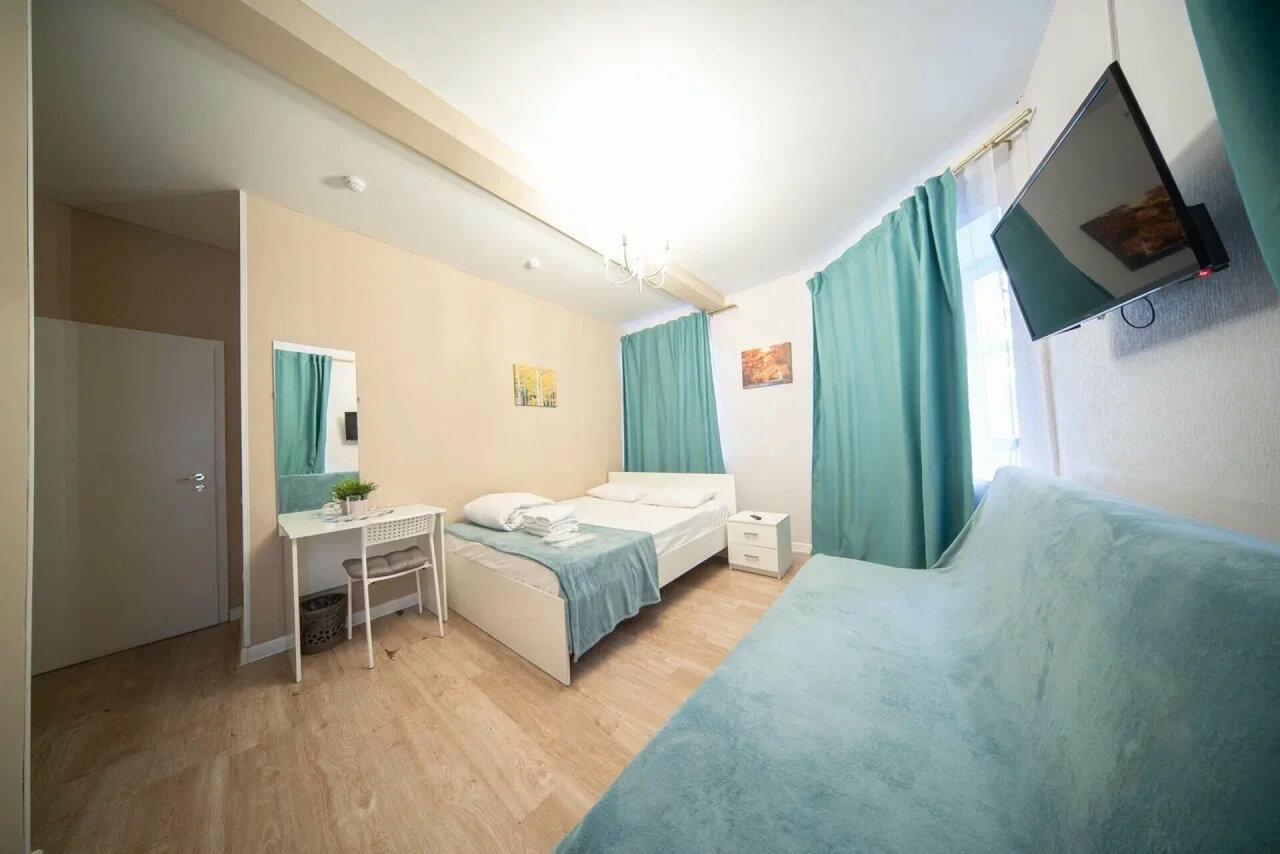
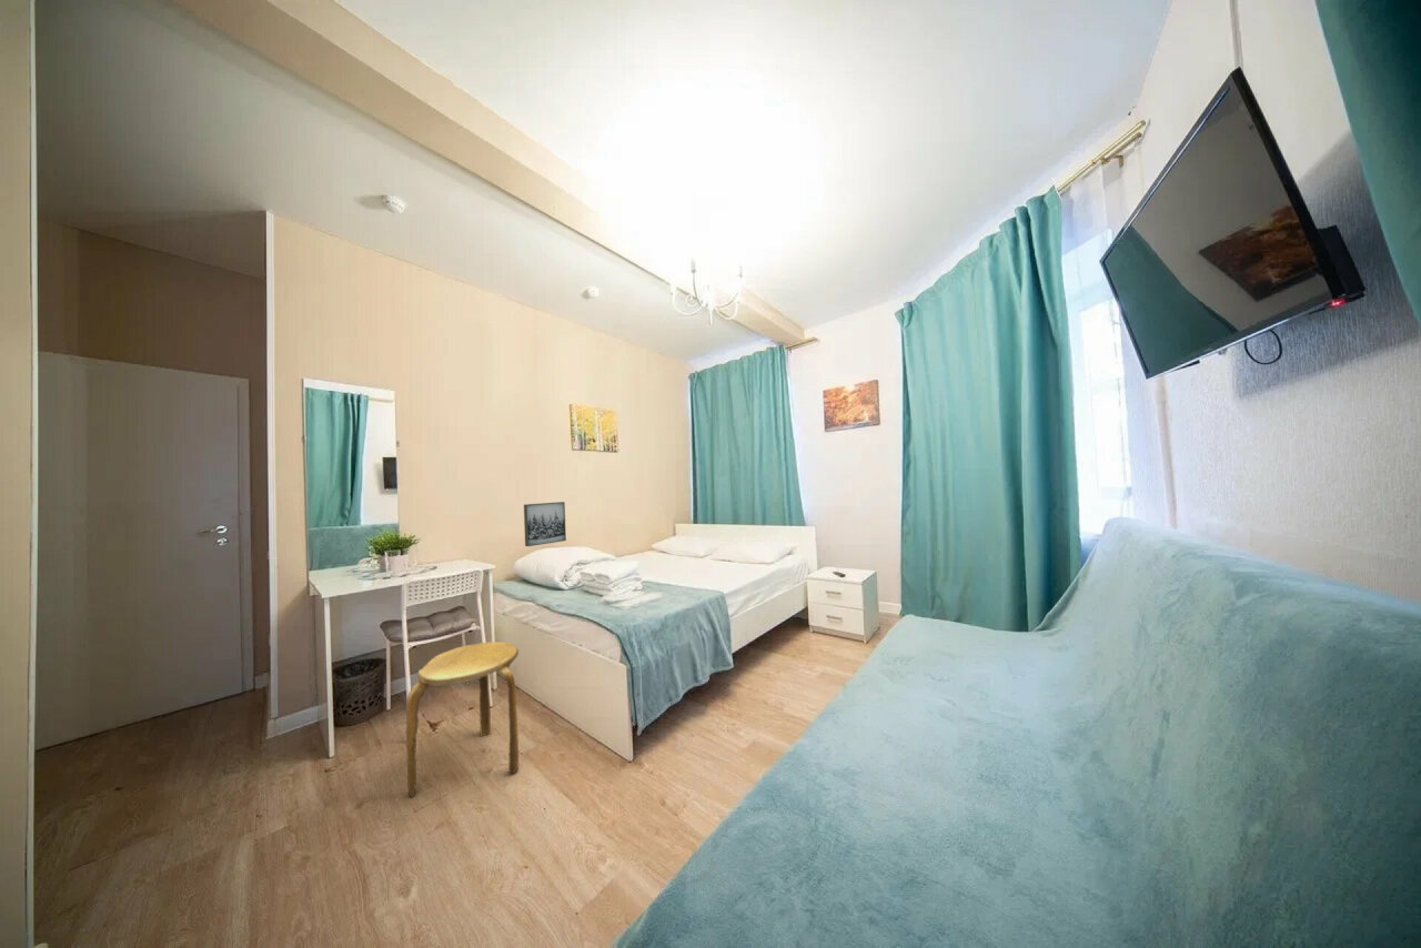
+ wall art [523,501,567,547]
+ stool [405,641,520,798]
